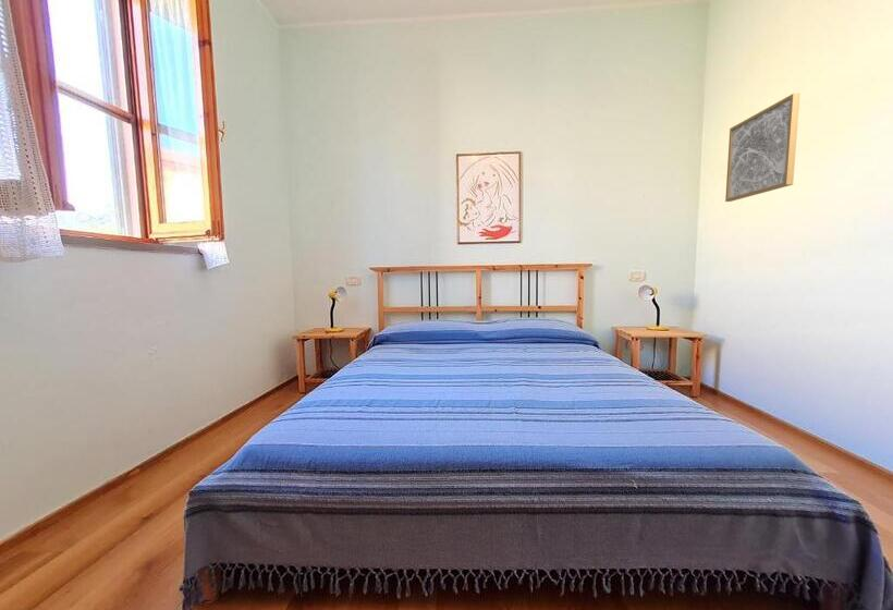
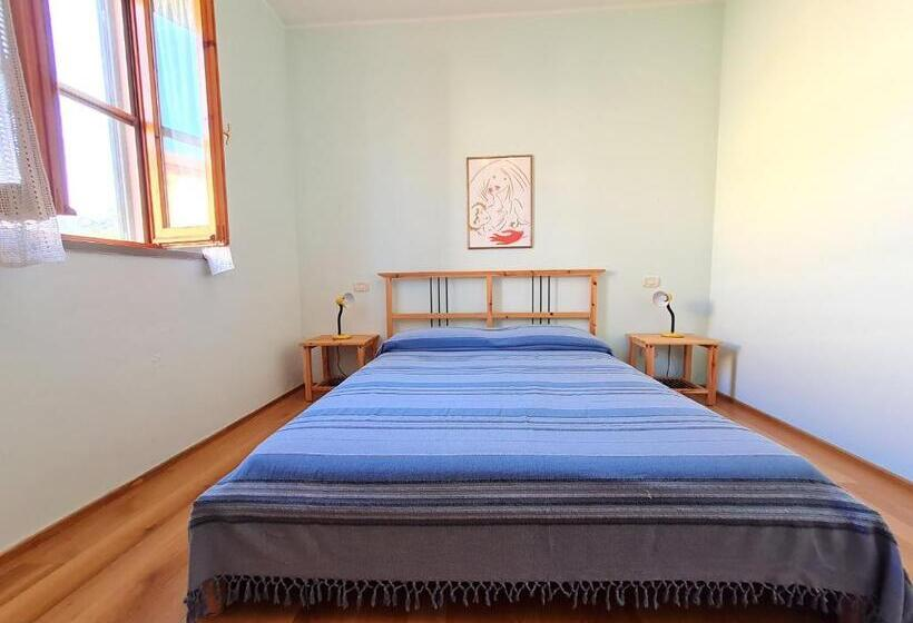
- wall art [724,93,800,203]
